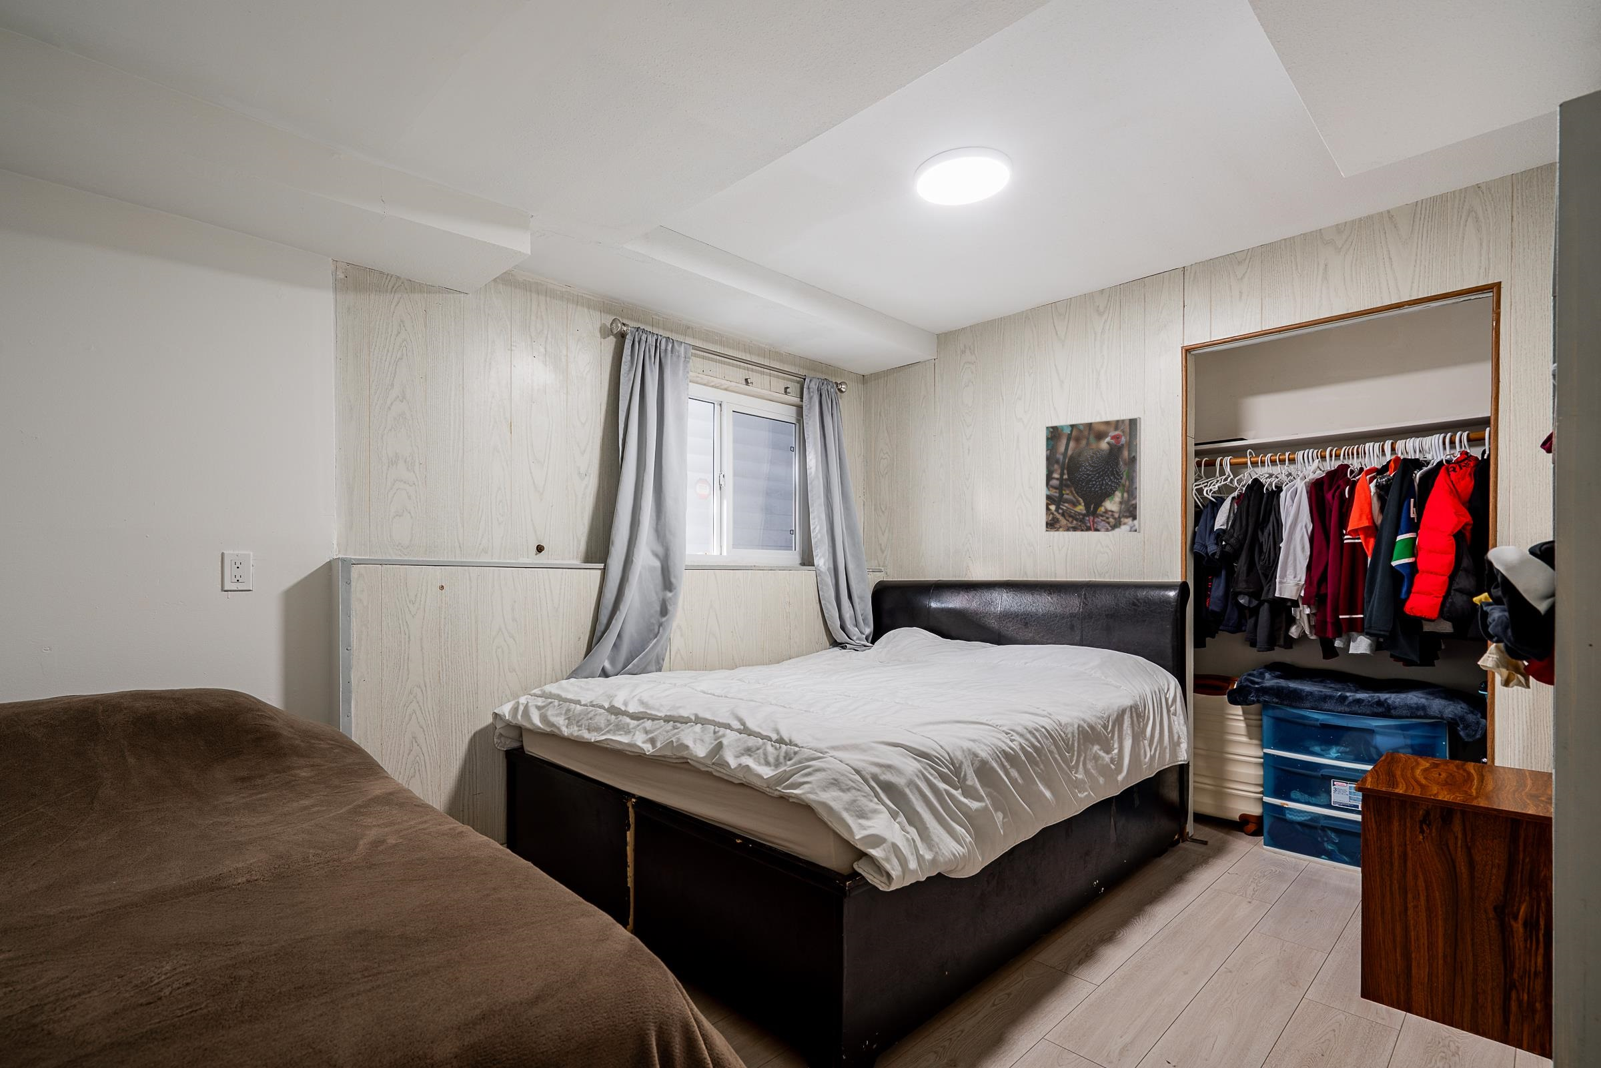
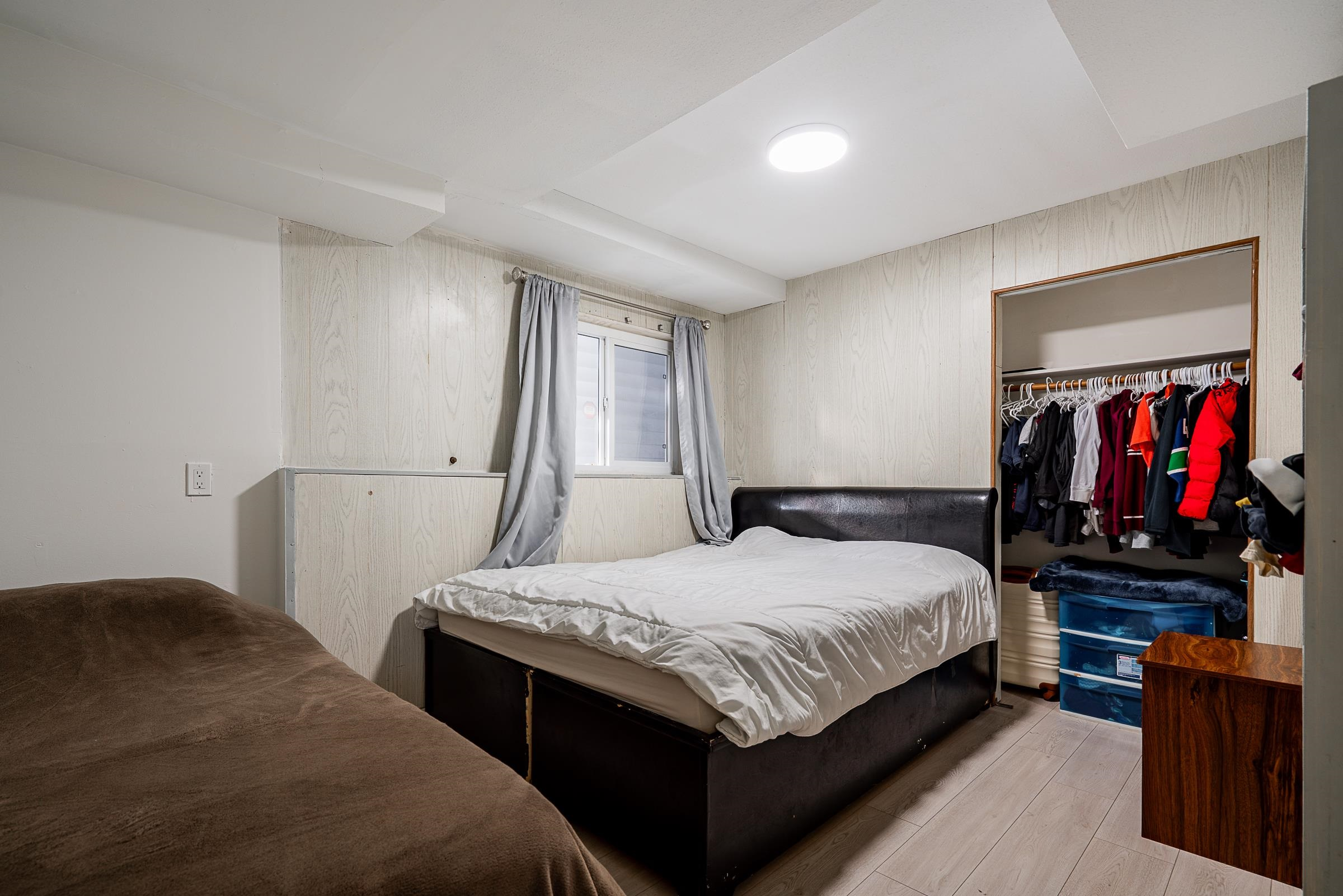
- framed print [1044,416,1141,534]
